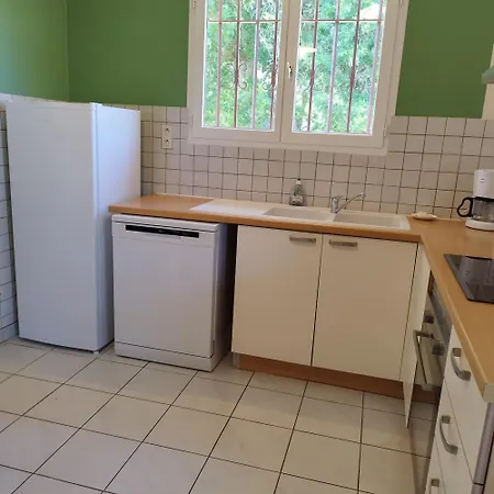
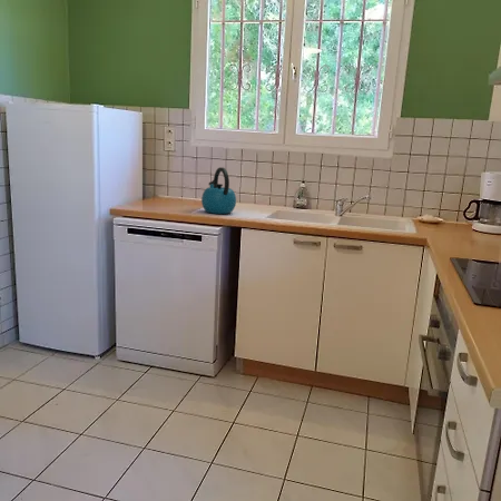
+ kettle [200,166,237,215]
